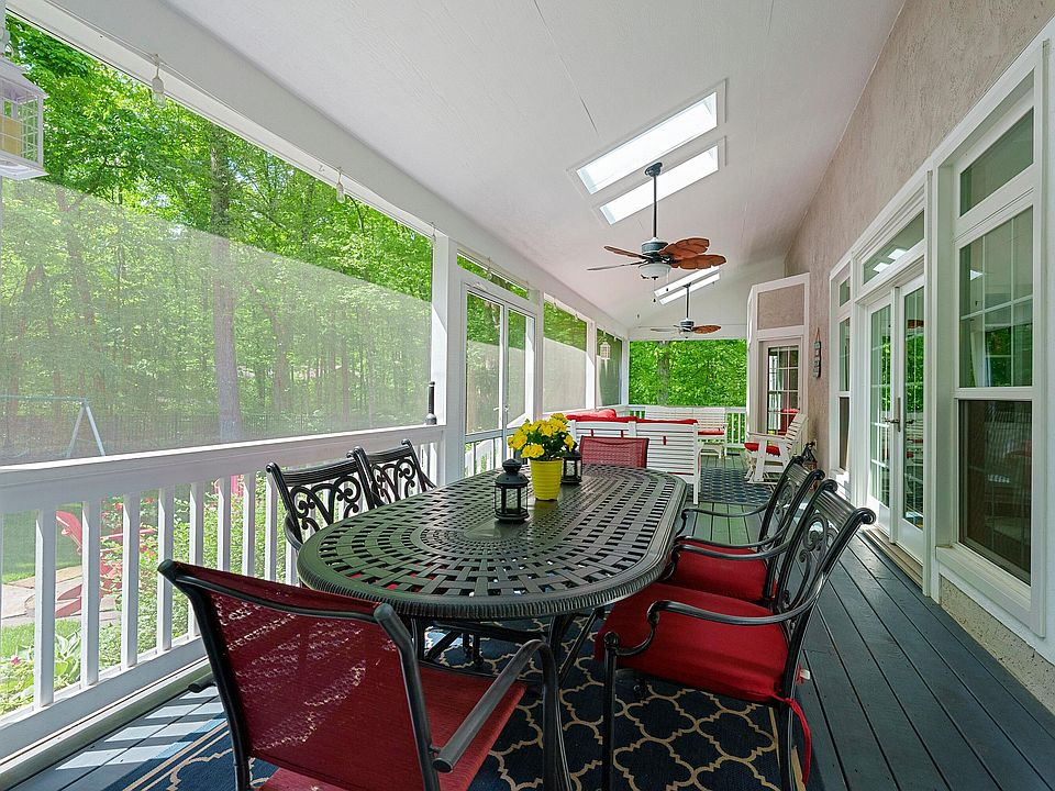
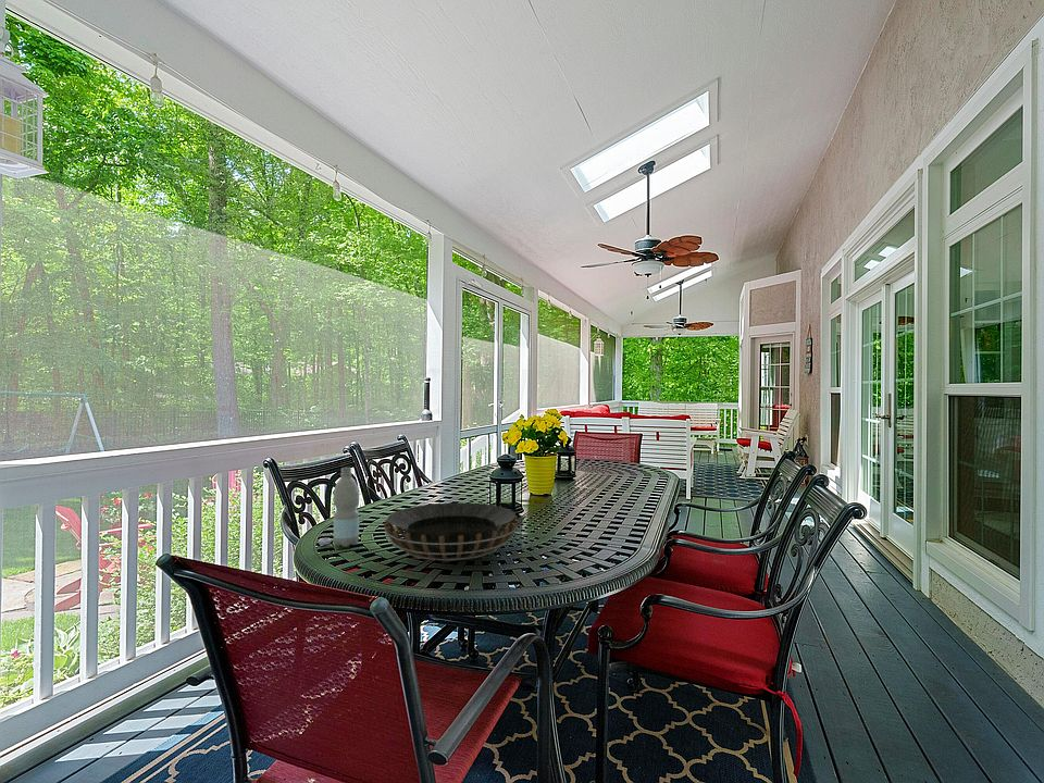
+ decorative bowl [383,502,521,561]
+ water bottle [318,467,360,548]
